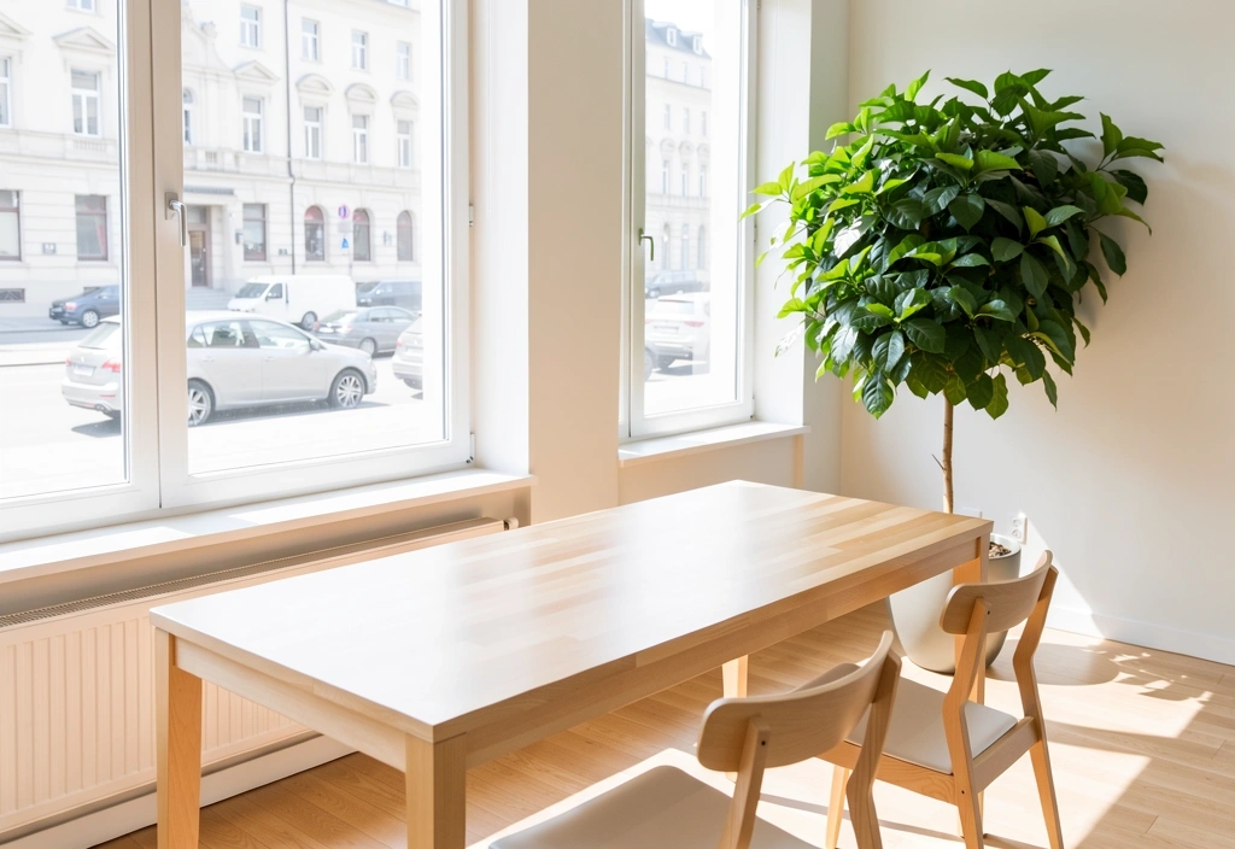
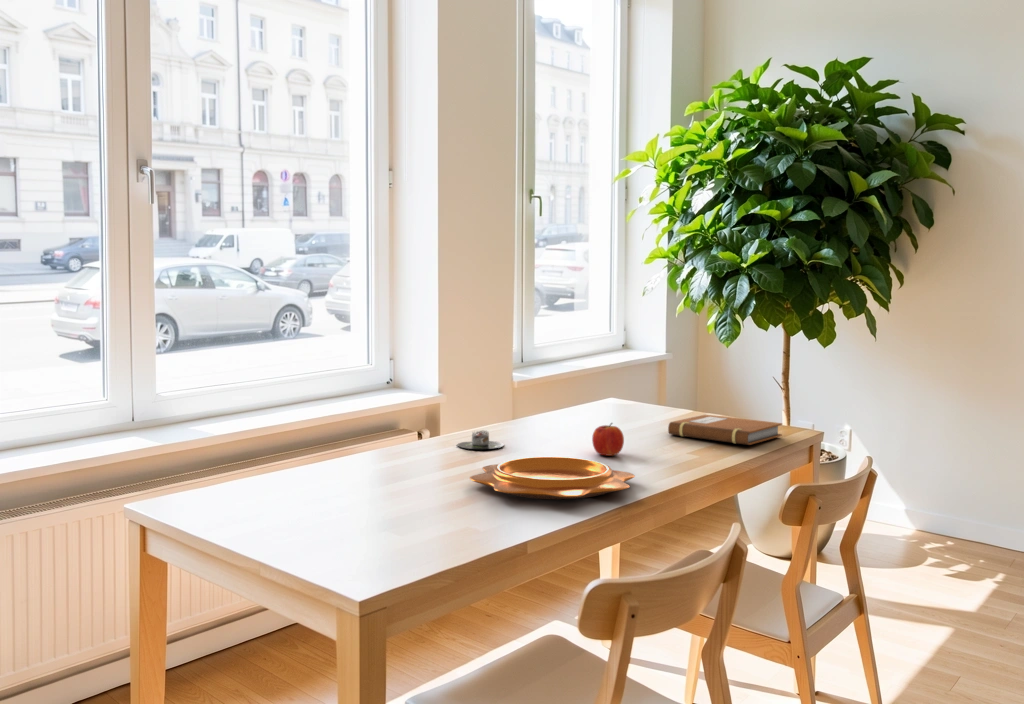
+ fruit [591,422,625,457]
+ notebook [667,414,783,446]
+ candle [456,429,505,450]
+ decorative bowl [469,456,636,500]
